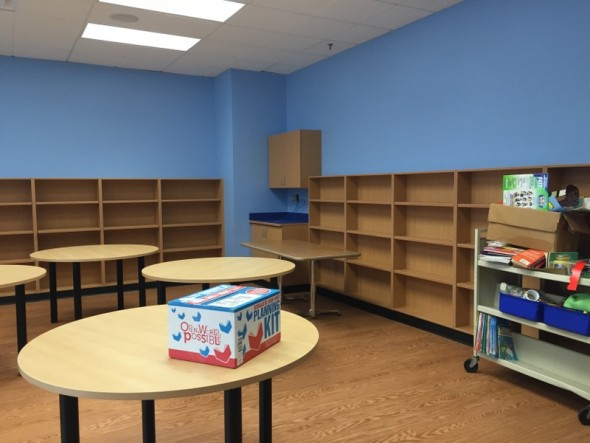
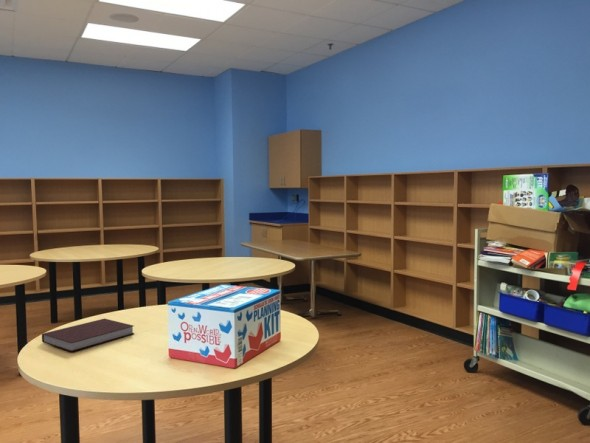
+ notebook [41,318,135,353]
